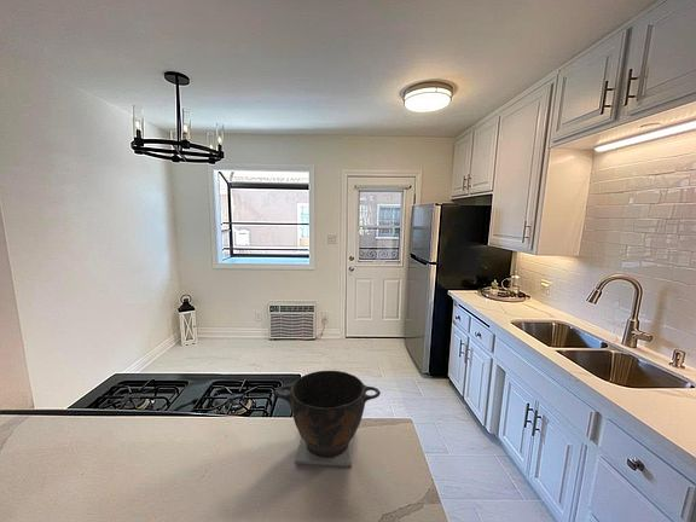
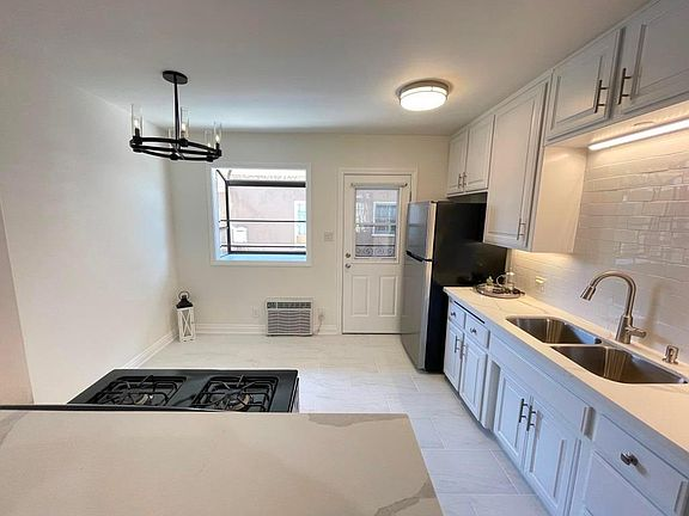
- bowl [273,370,382,468]
